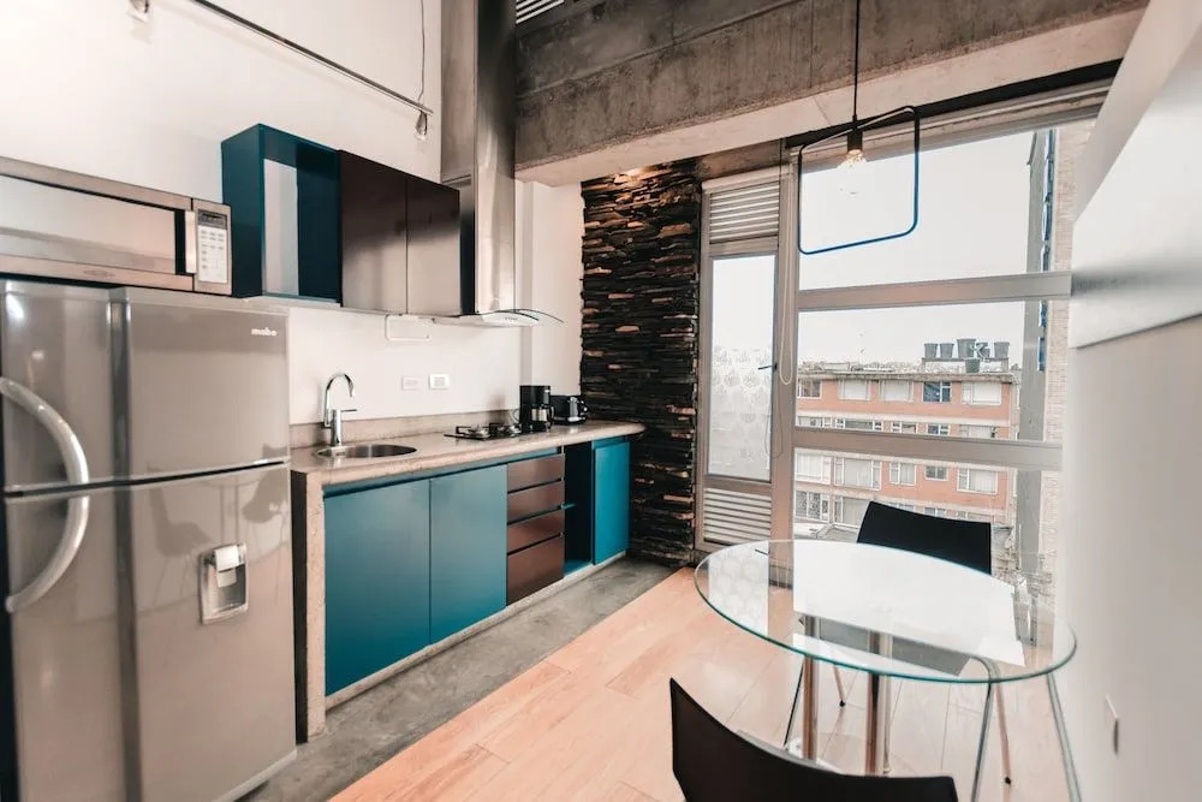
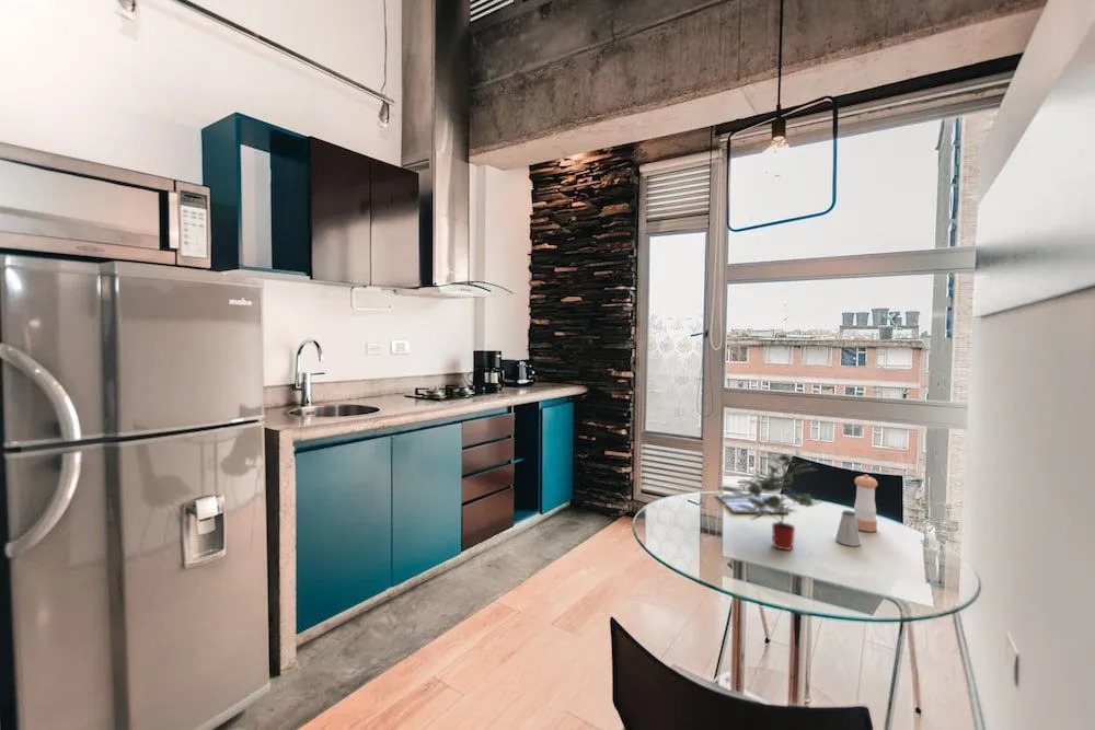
+ pepper shaker [853,474,879,533]
+ drink coaster [715,493,791,514]
+ potted plant [718,452,826,552]
+ saltshaker [834,509,862,547]
